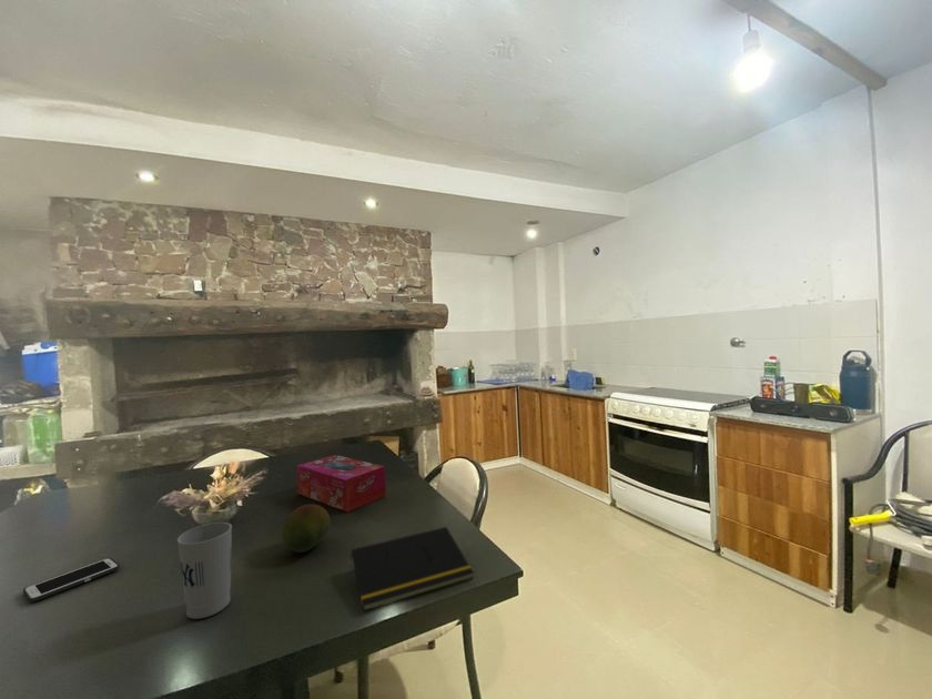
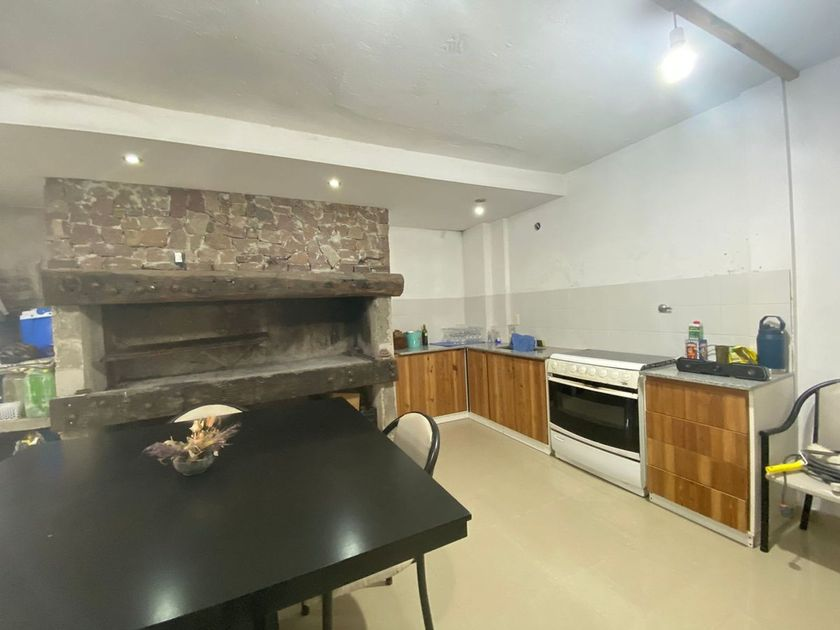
- fruit [281,503,332,554]
- cell phone [22,557,121,604]
- tissue box [296,454,387,513]
- cup [176,521,233,620]
- notepad [348,526,475,612]
